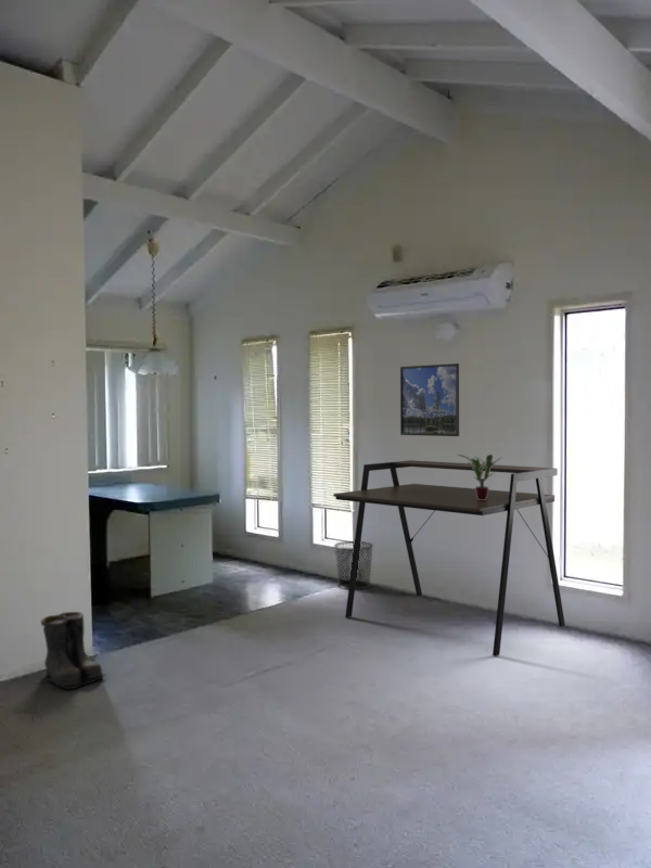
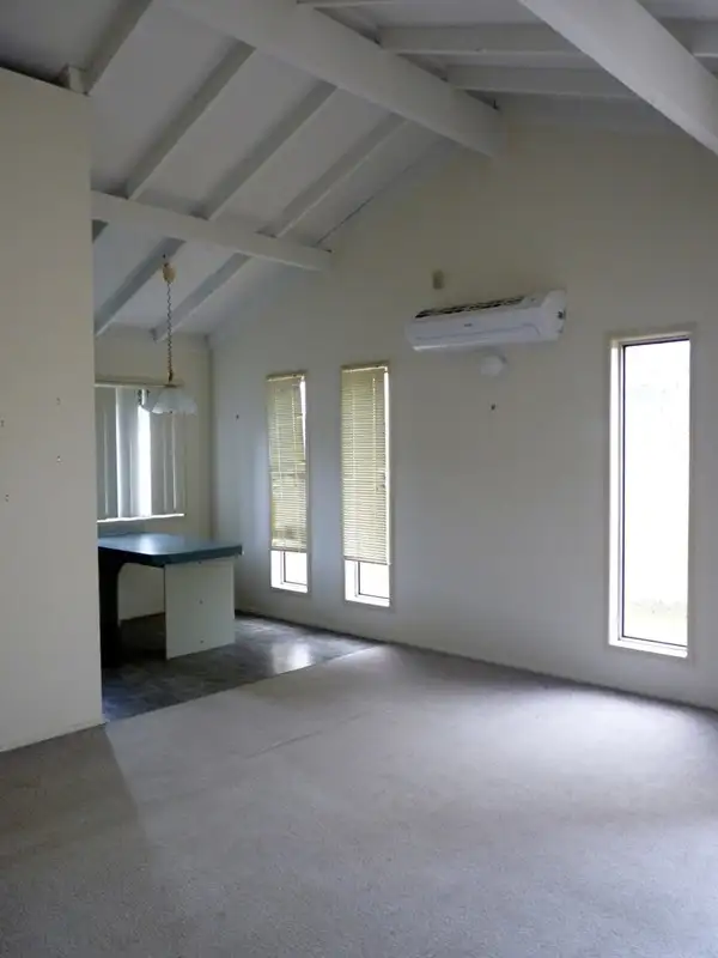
- potted plant [457,454,503,500]
- boots [40,611,107,690]
- desk [332,459,566,658]
- waste bin [333,540,374,591]
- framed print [399,362,460,437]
